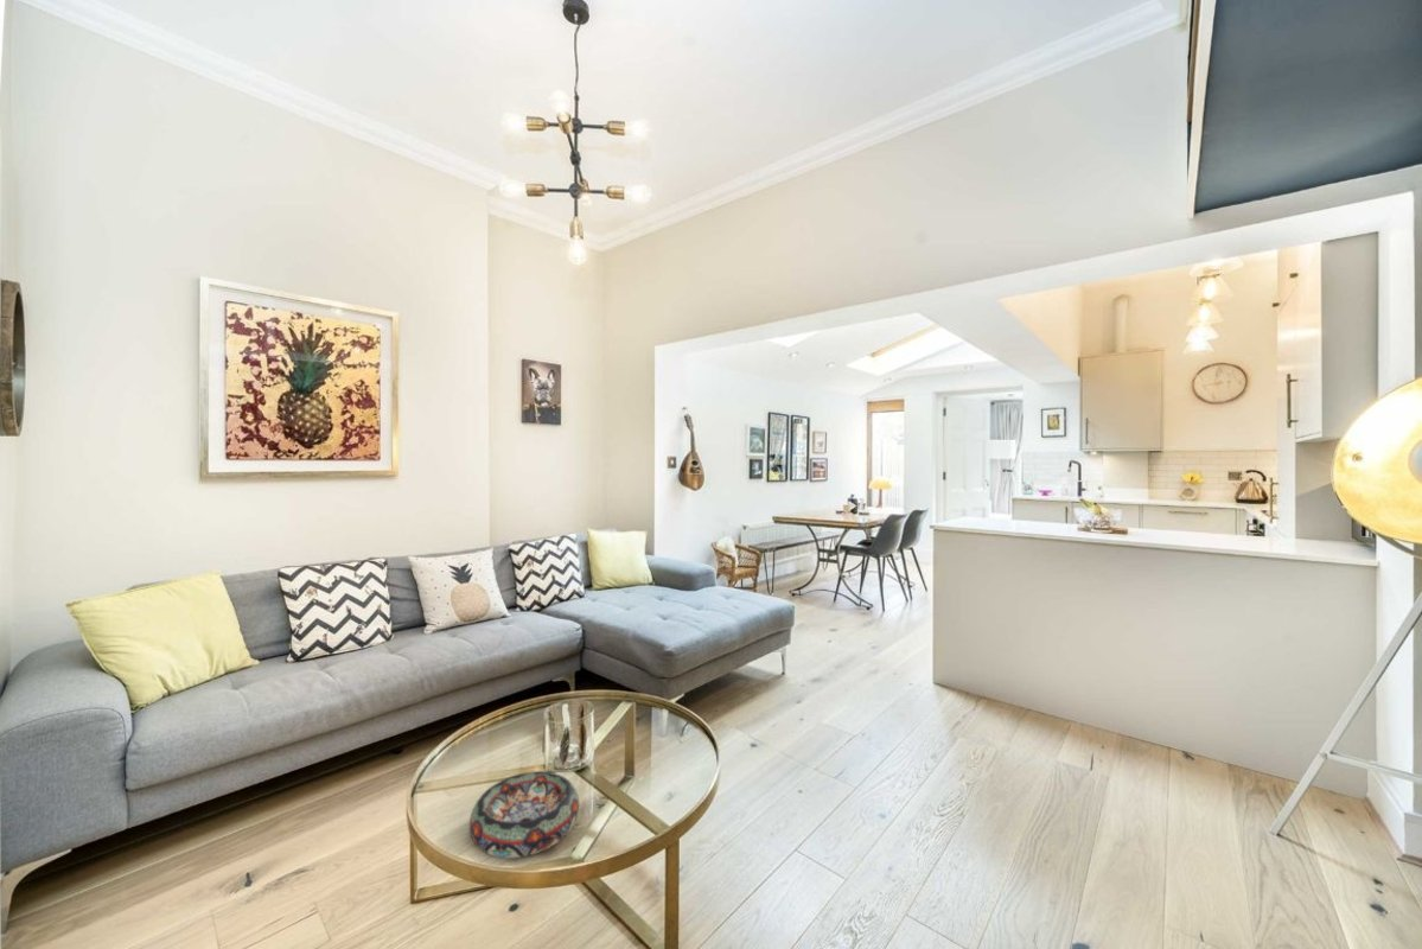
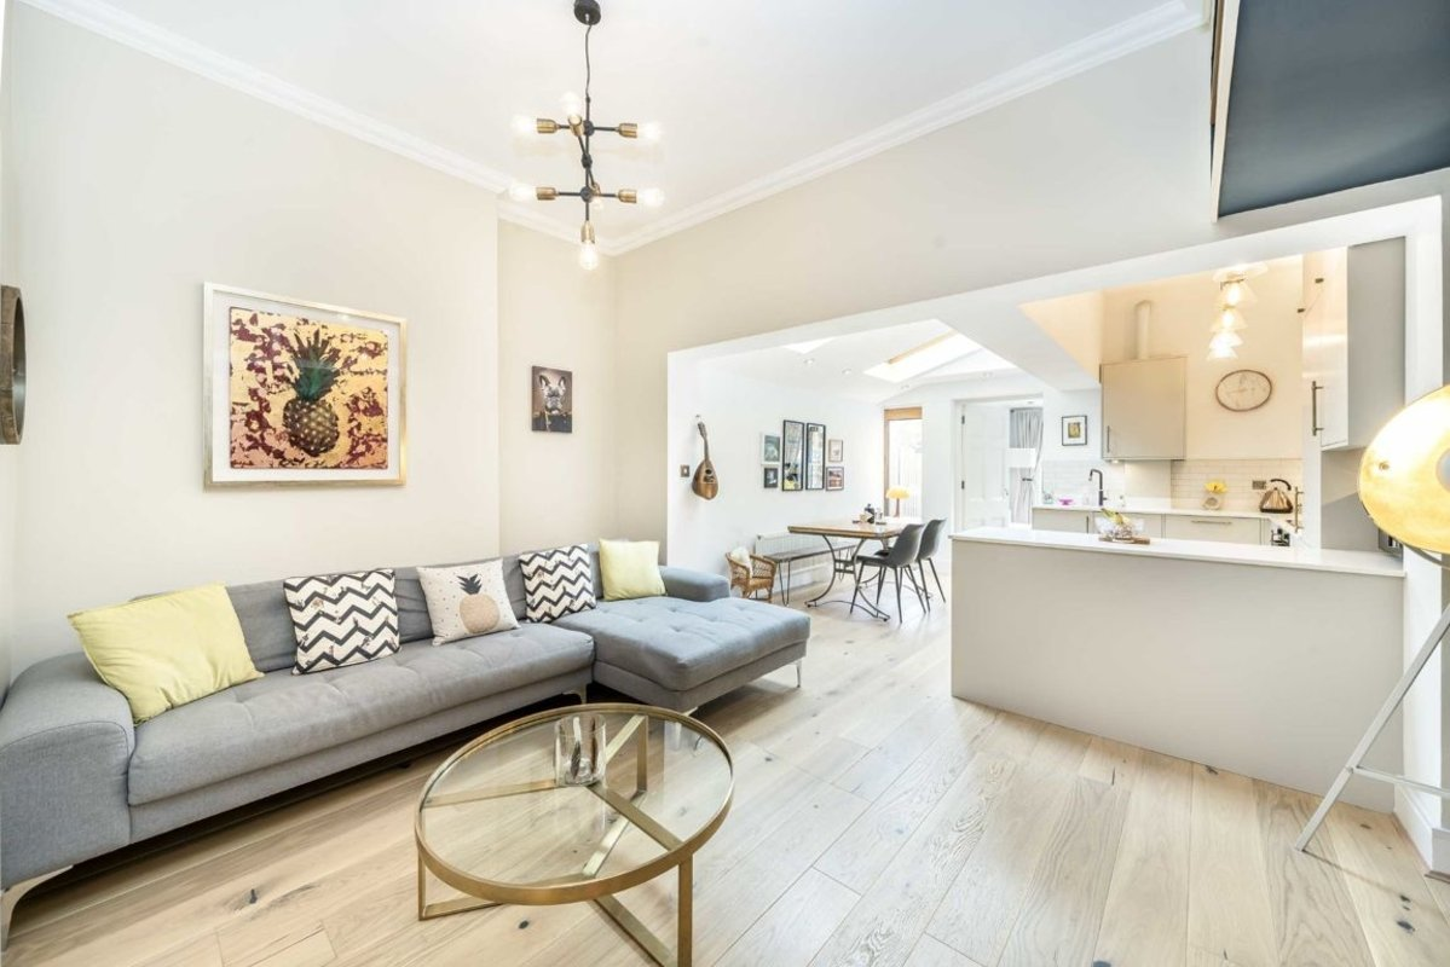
- decorative bowl [468,770,580,859]
